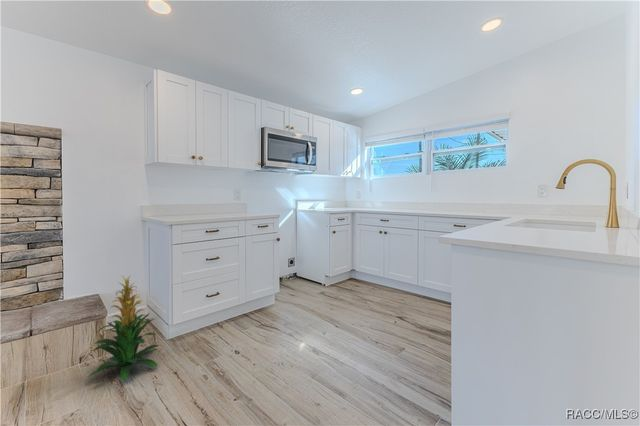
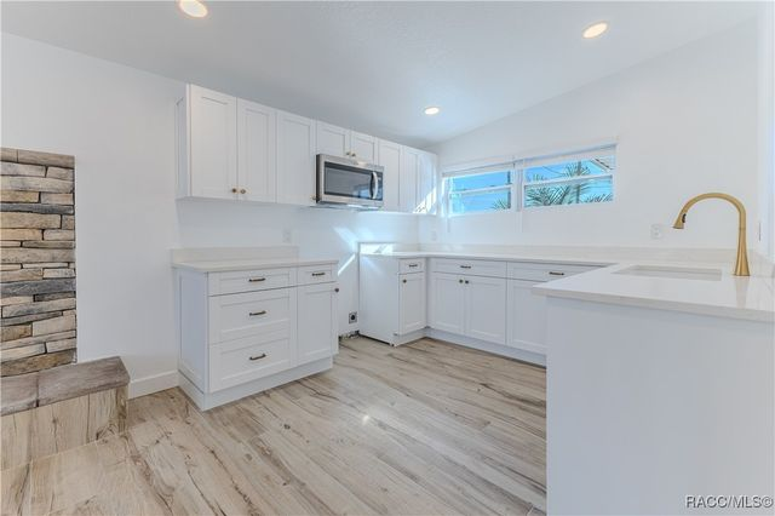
- indoor plant [86,274,160,382]
